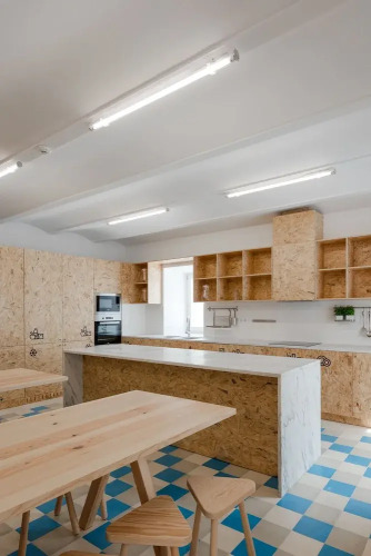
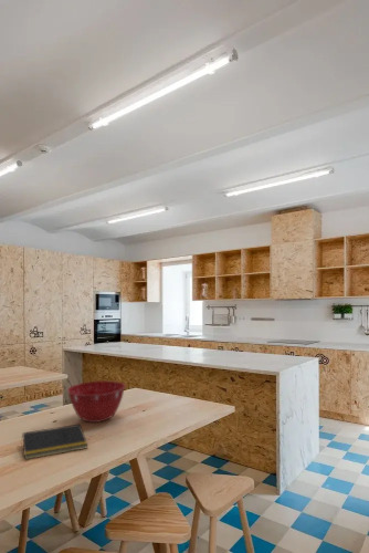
+ mixing bowl [66,379,126,424]
+ notepad [20,422,88,461]
